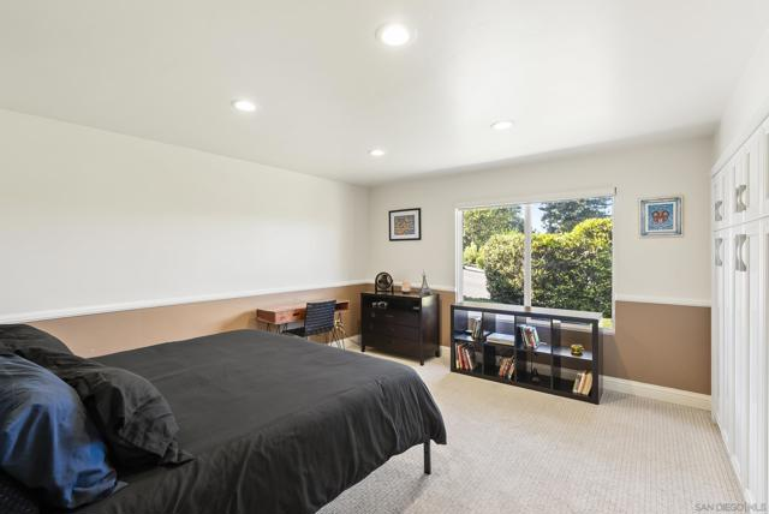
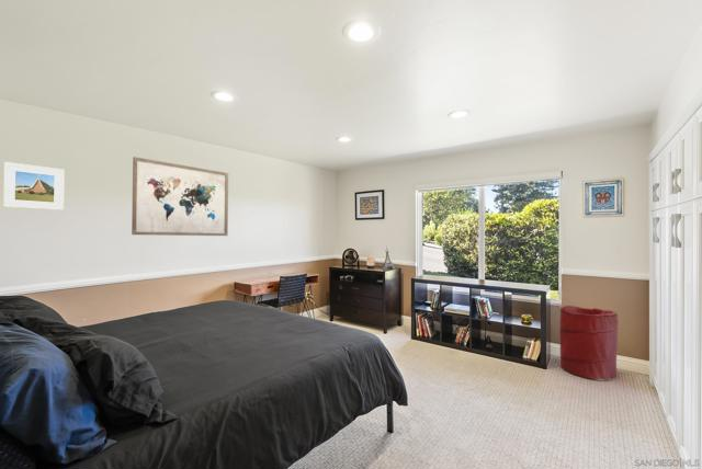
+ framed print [2,161,66,211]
+ laundry hamper [558,305,620,382]
+ wall art [131,156,229,237]
